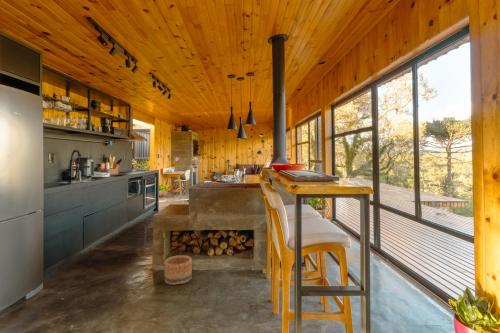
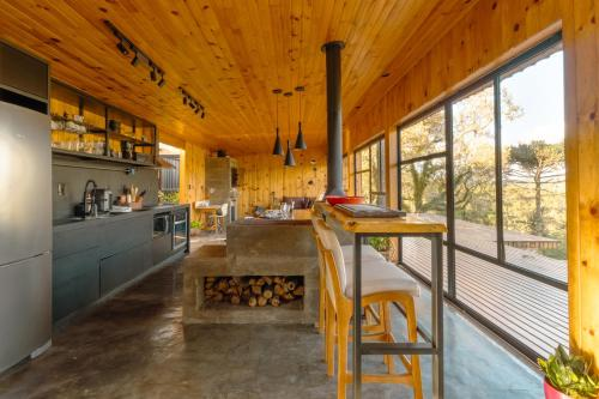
- basket [163,254,193,286]
